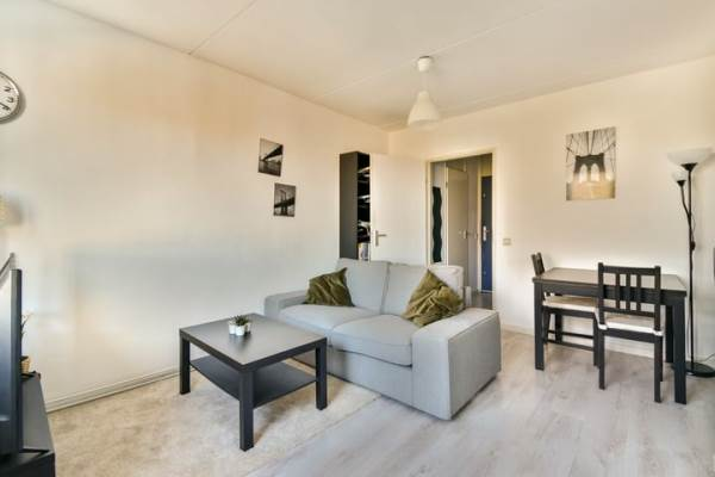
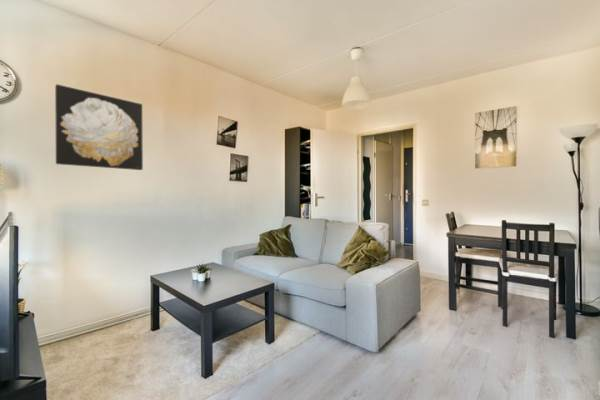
+ wall art [54,83,144,171]
